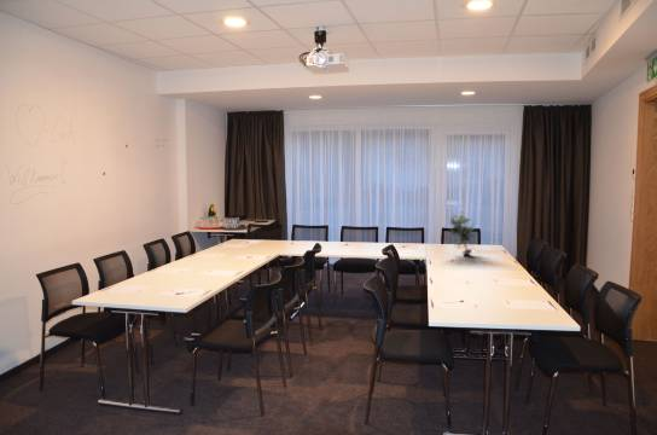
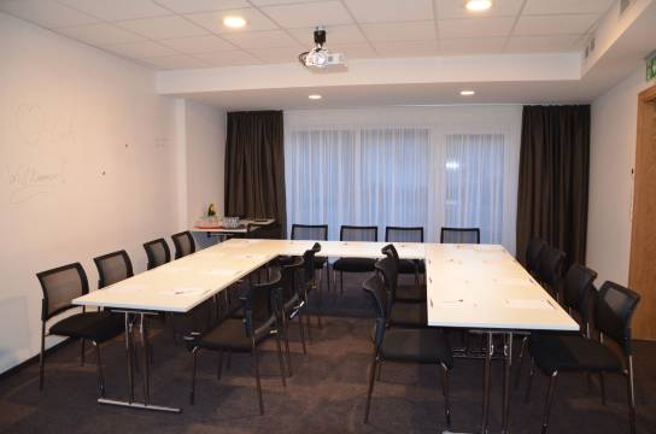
- potted plant [447,210,477,256]
